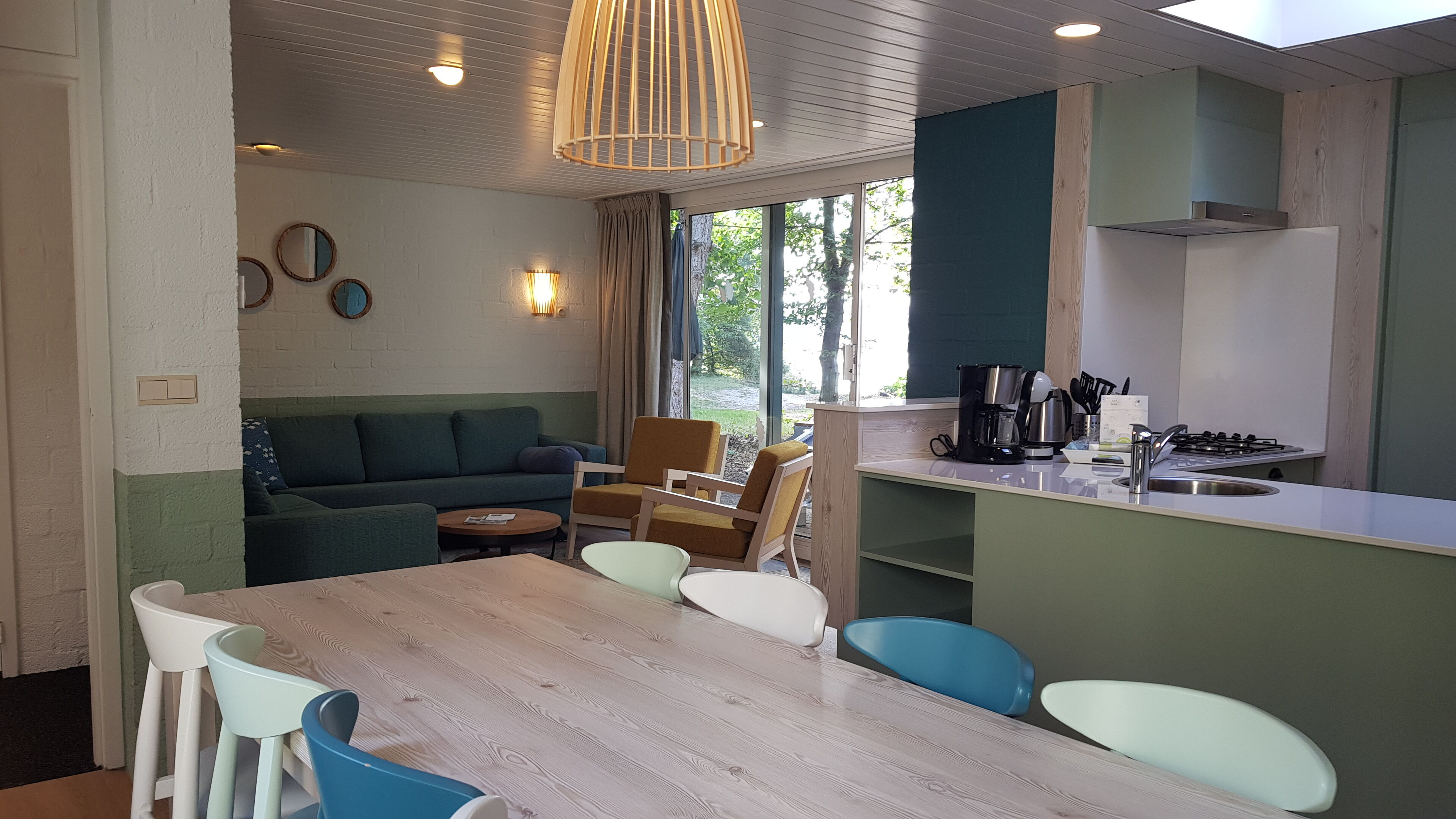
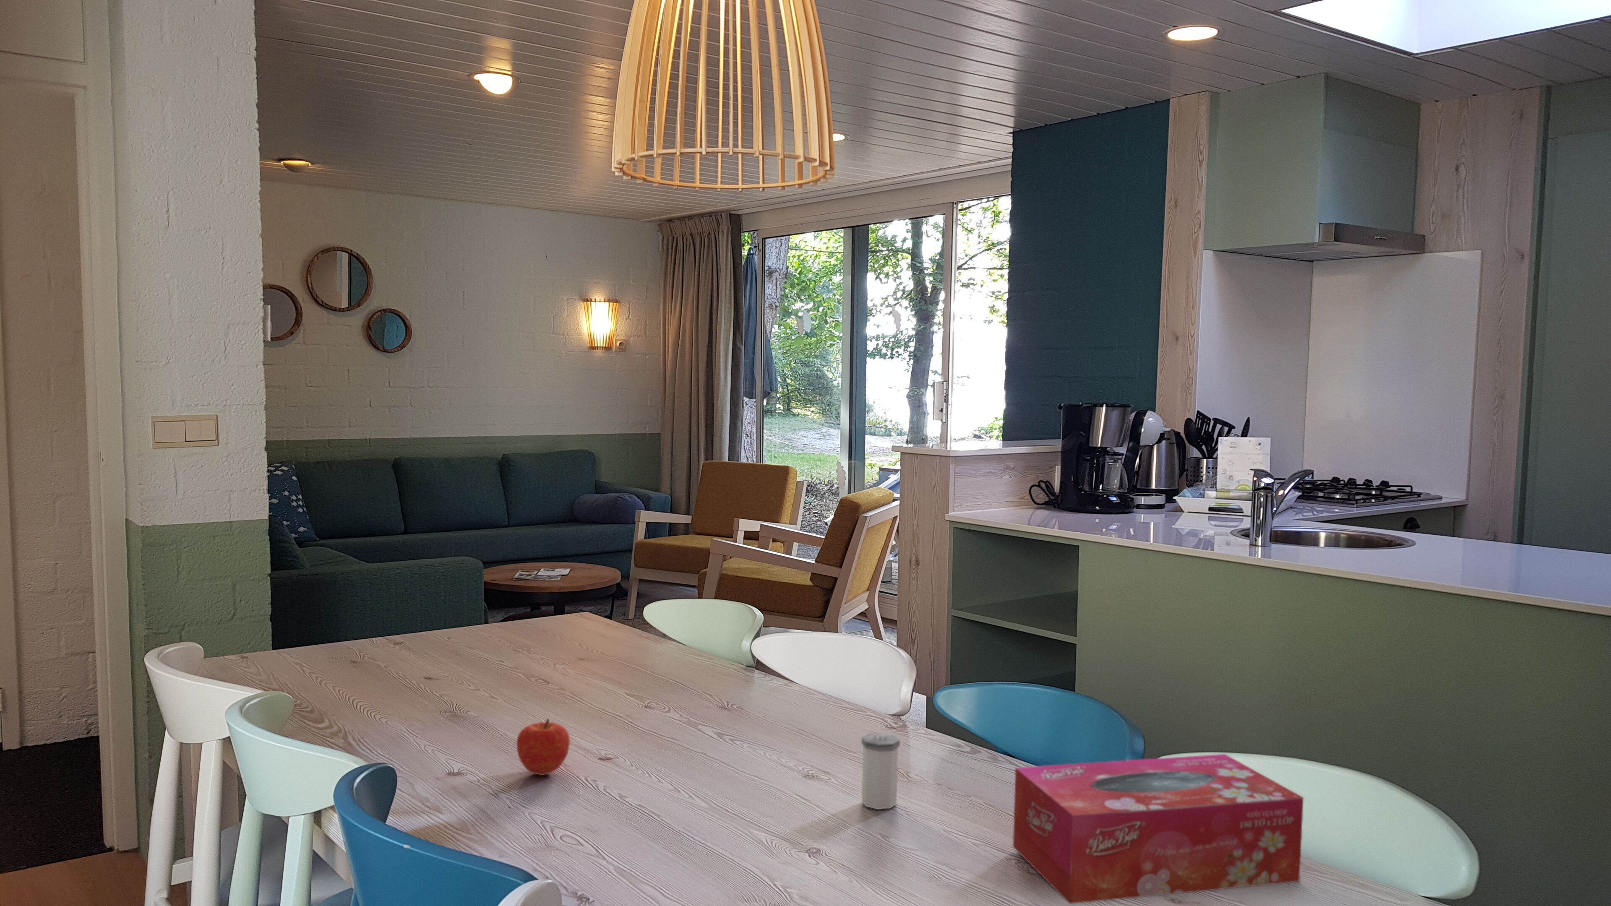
+ salt shaker [861,732,901,810]
+ fruit [516,718,570,775]
+ tissue box [1012,753,1303,904]
